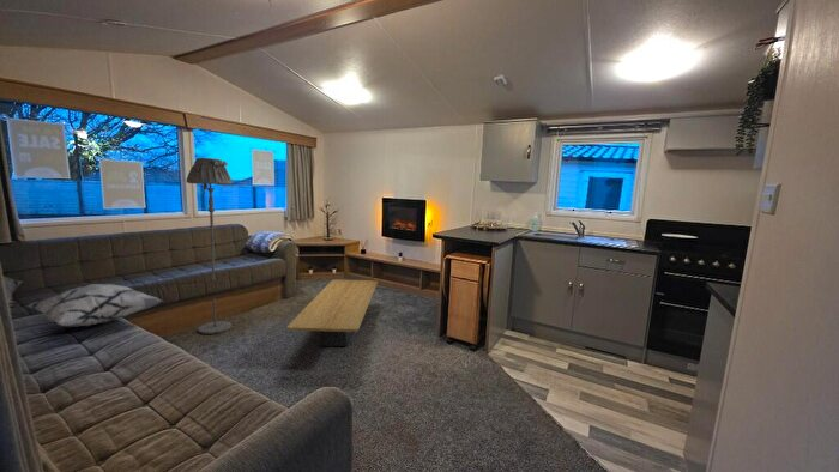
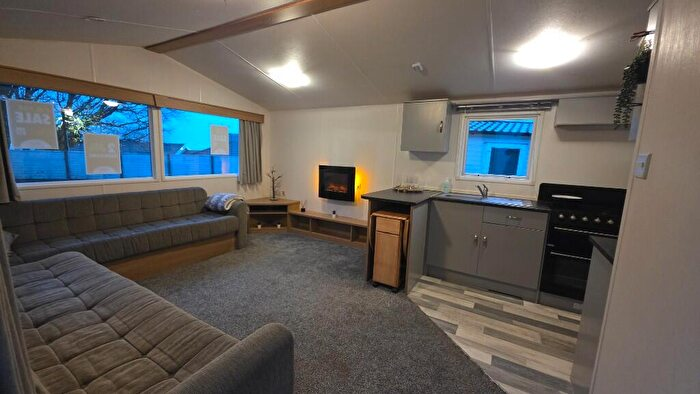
- decorative pillow [26,283,163,327]
- floor lamp [185,157,234,335]
- coffee table [285,278,379,347]
